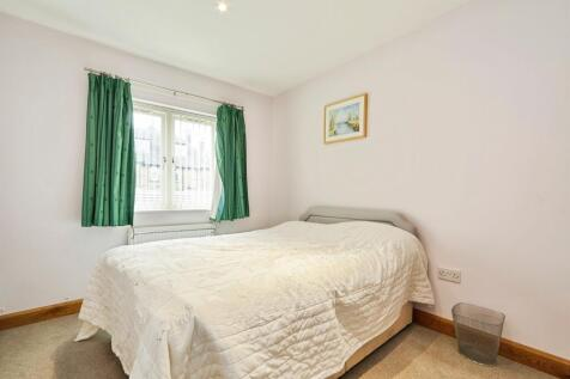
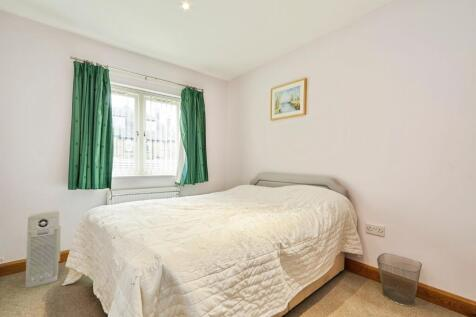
+ air purifier [24,210,62,289]
